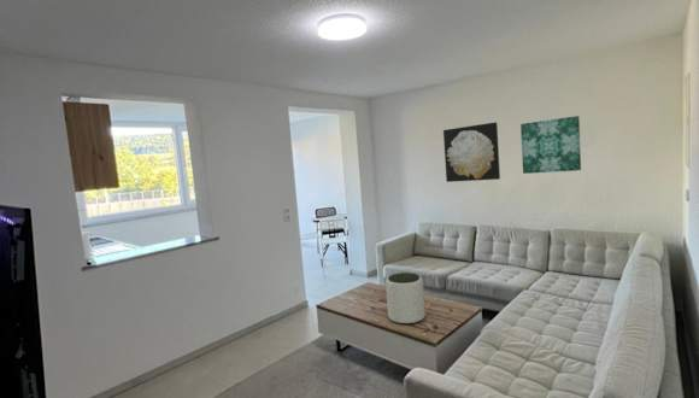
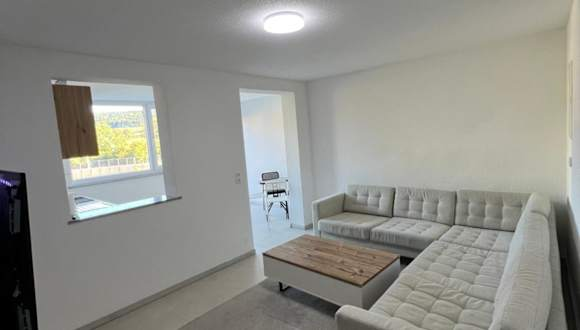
- wall art [519,115,582,175]
- plant pot [384,271,427,324]
- wall art [442,122,501,183]
